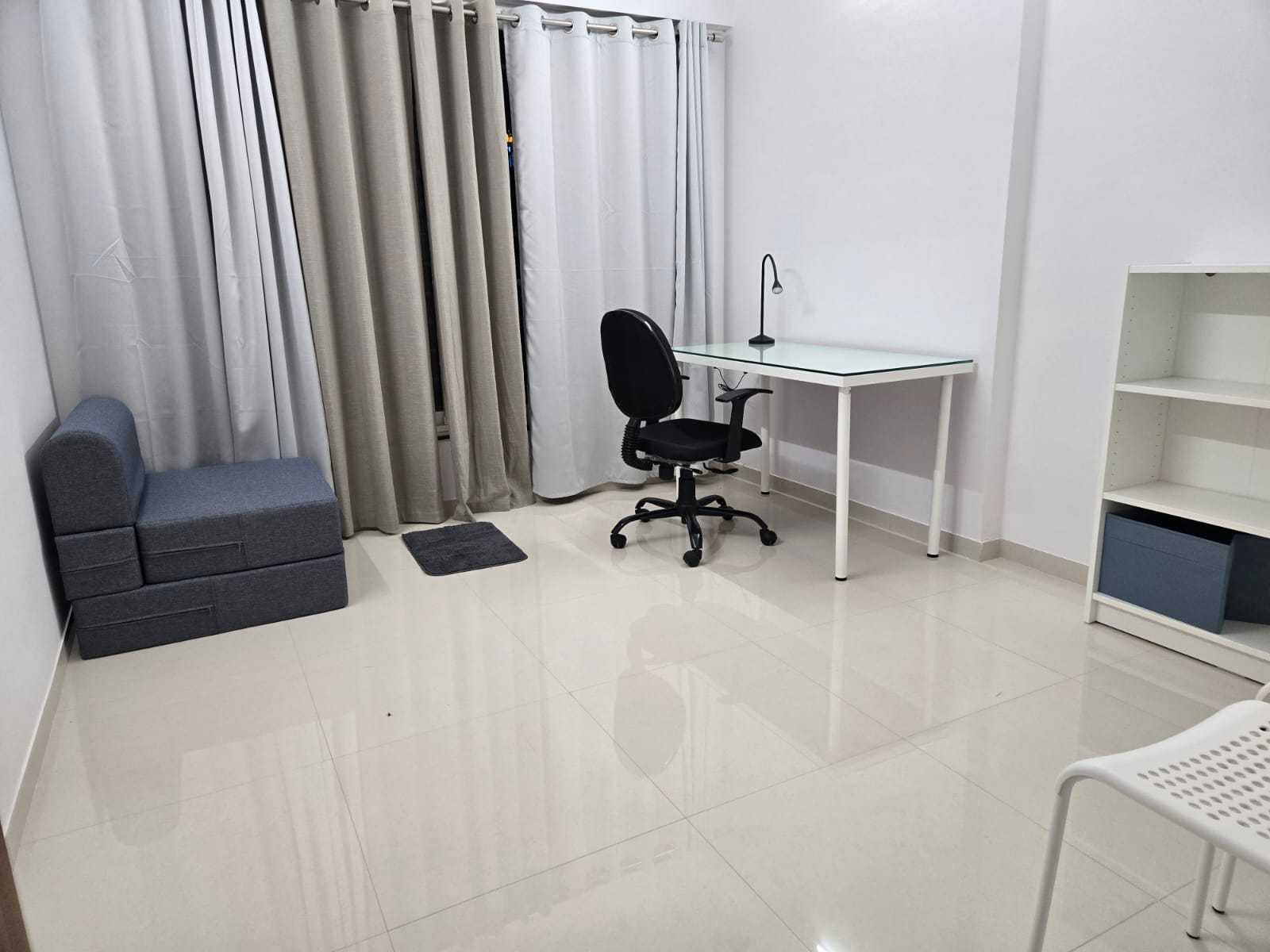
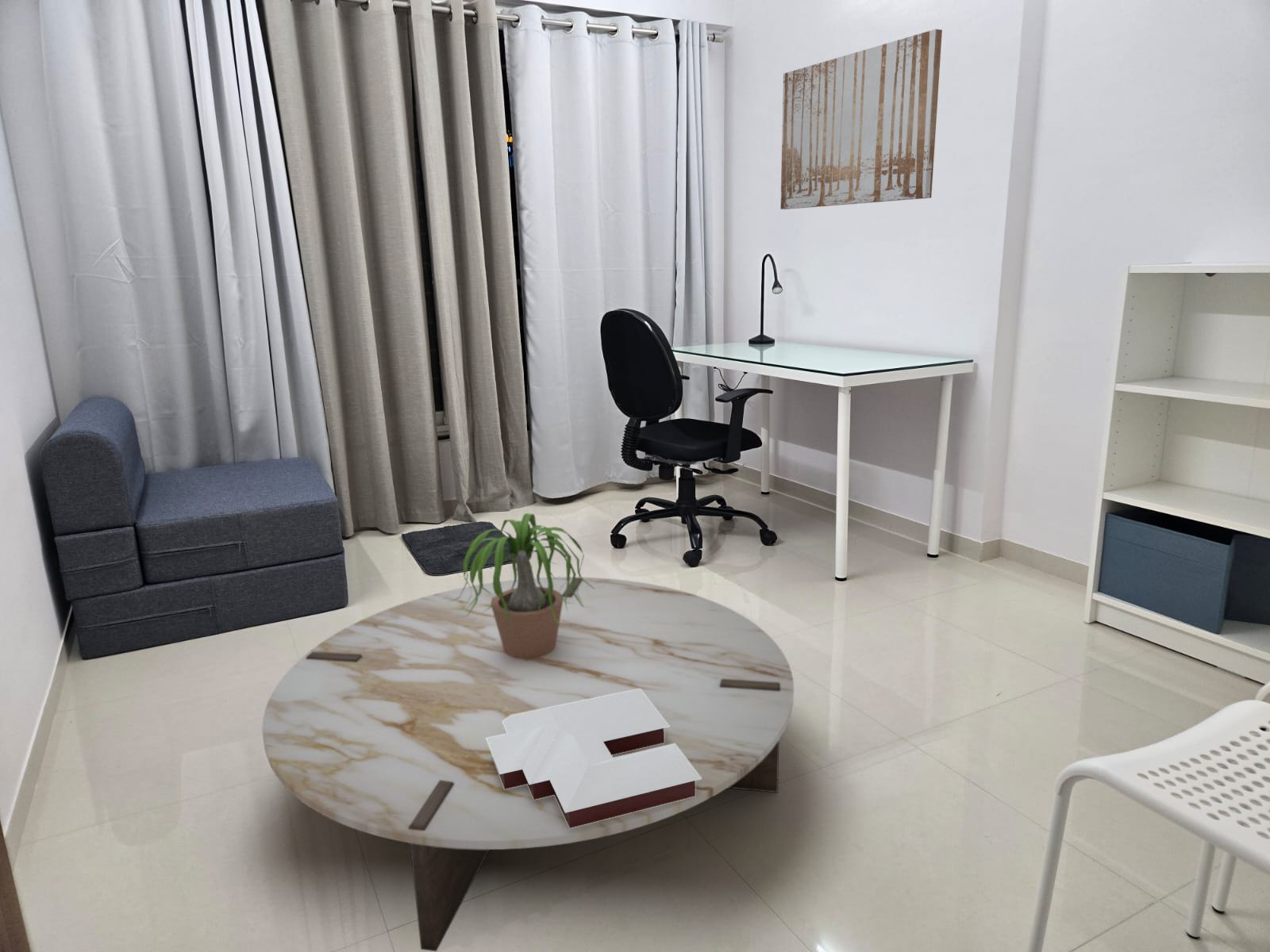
+ potted plant [449,512,602,658]
+ coffee table [261,576,795,952]
+ books [486,689,702,828]
+ wall art [779,29,943,210]
